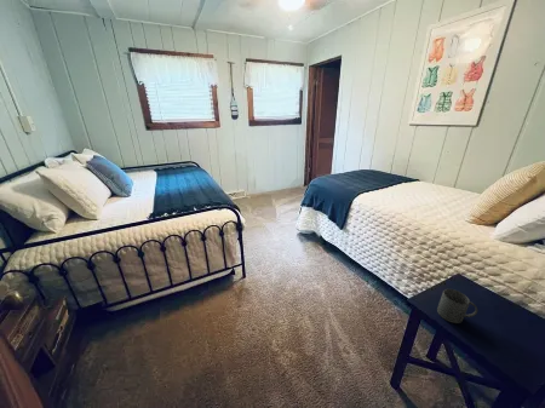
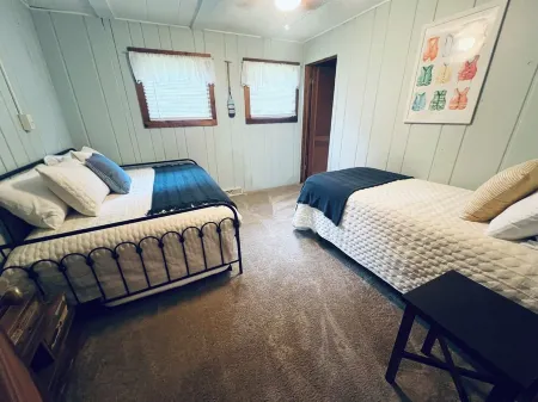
- mug [436,288,478,324]
